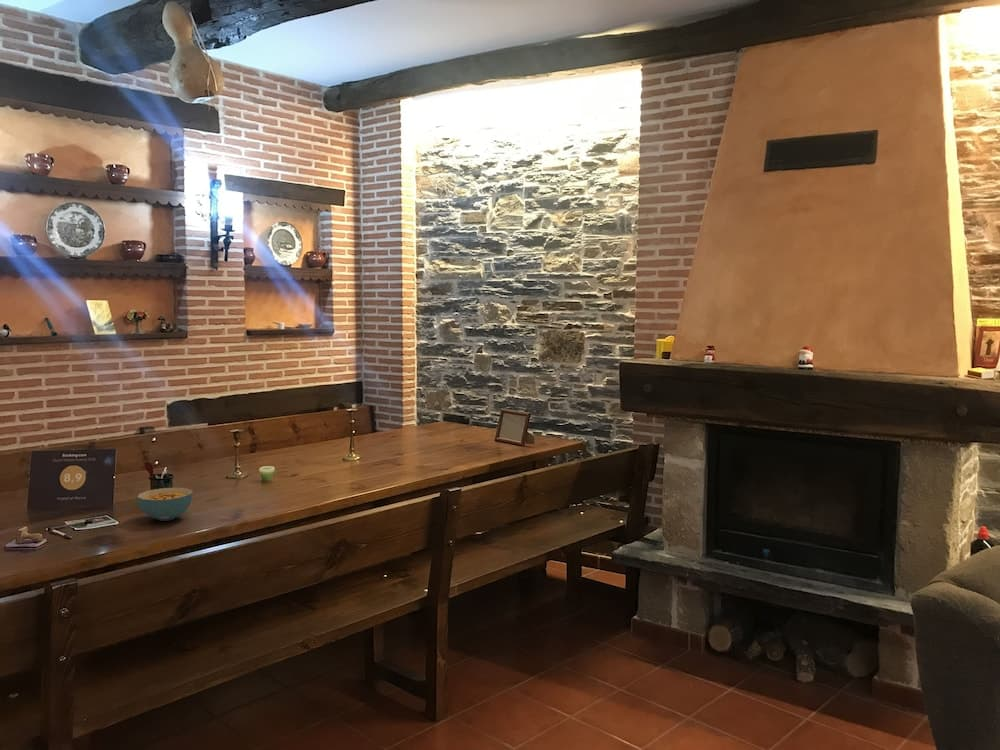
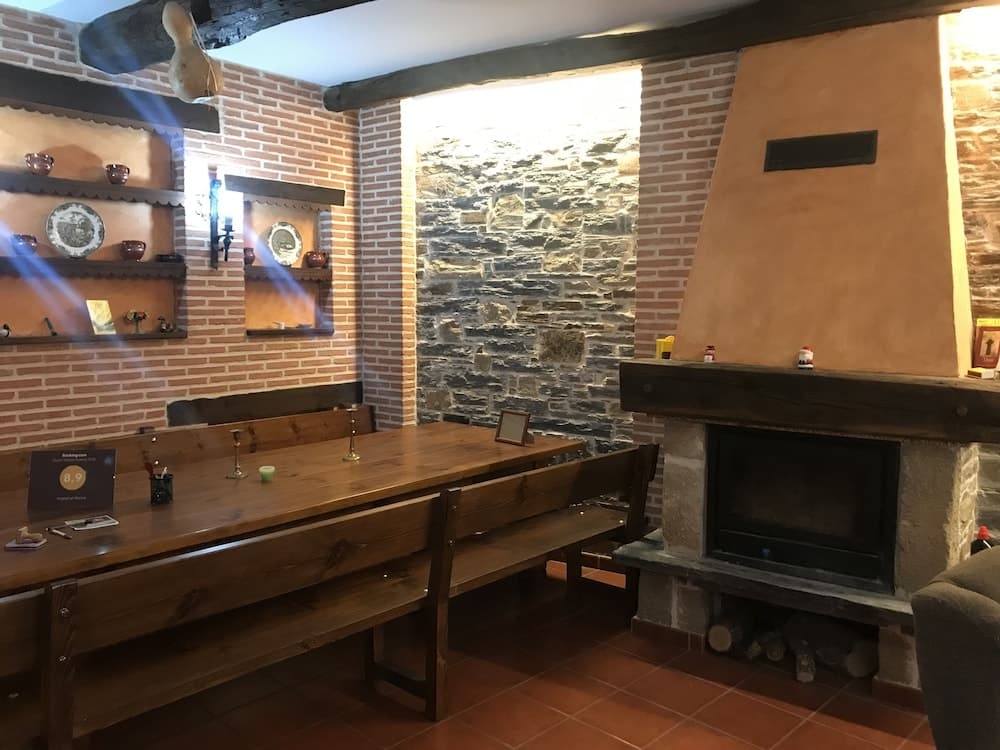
- cereal bowl [136,487,194,522]
